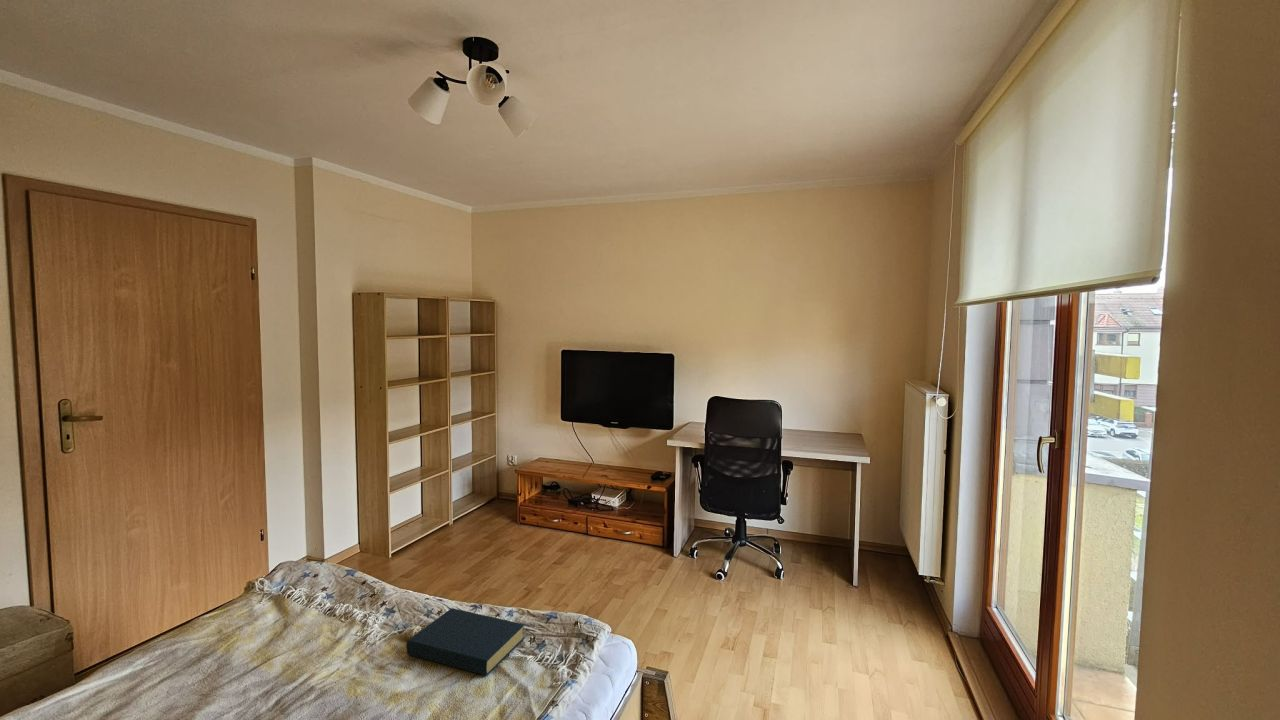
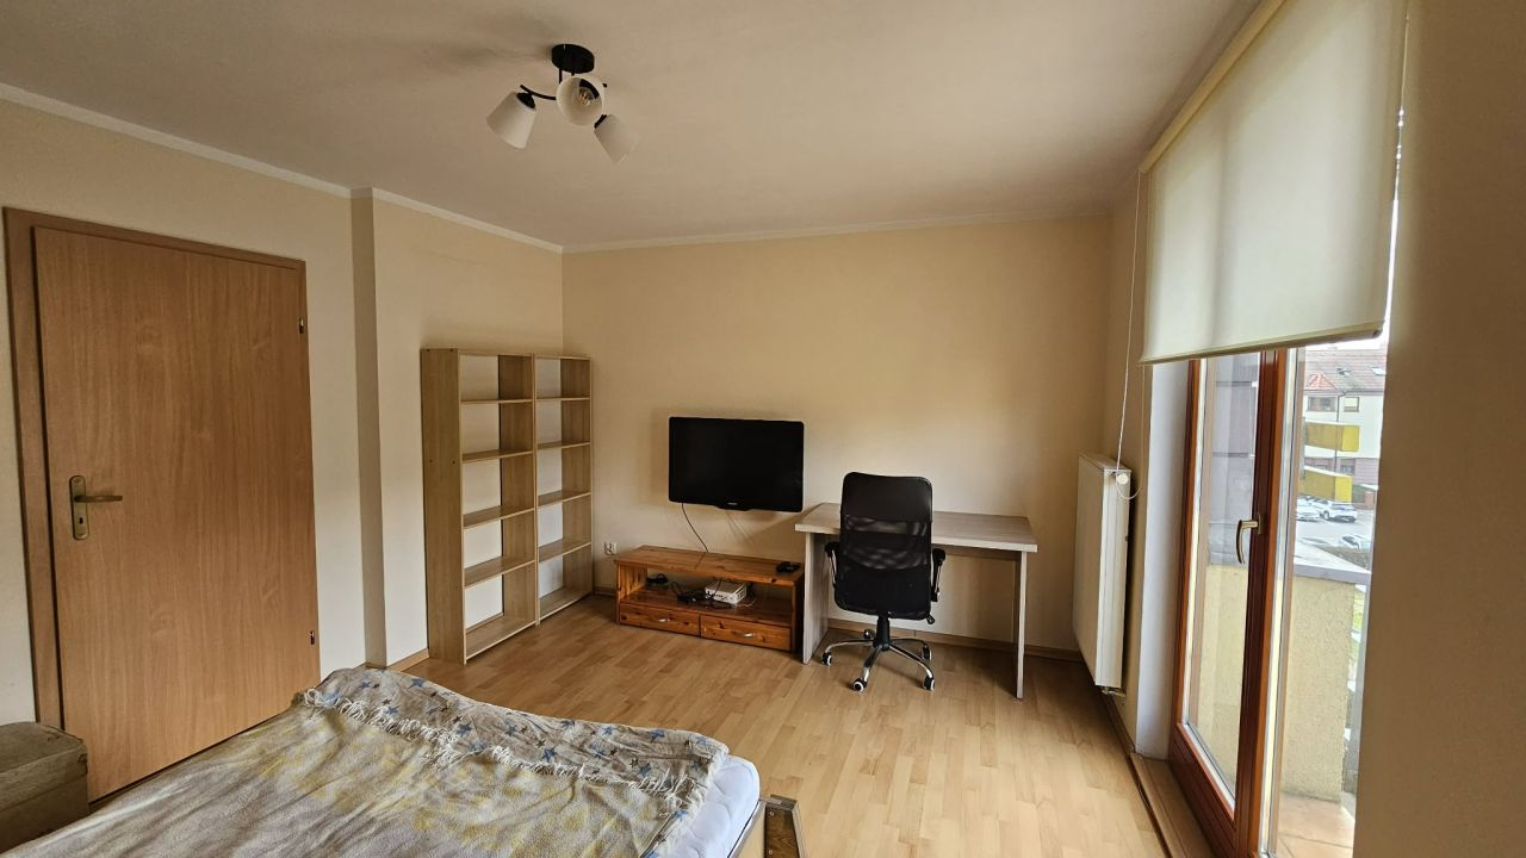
- hardback book [406,607,526,677]
